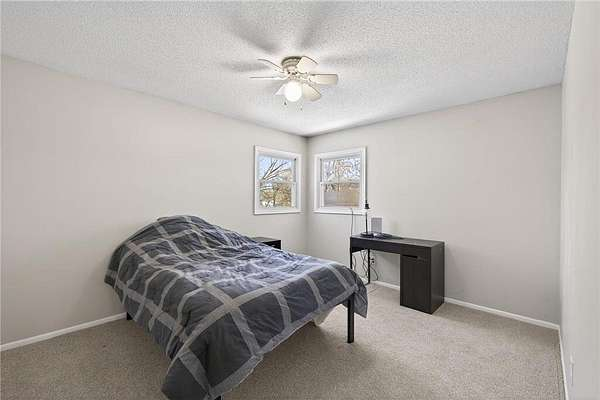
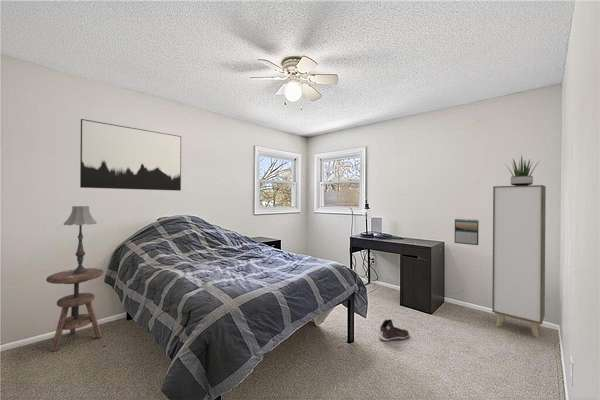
+ calendar [454,218,480,246]
+ table lamp [63,205,98,275]
+ cabinet [491,184,547,338]
+ potted plant [503,155,539,186]
+ wall art [79,118,182,192]
+ side table [45,267,105,353]
+ sneaker [378,318,410,342]
